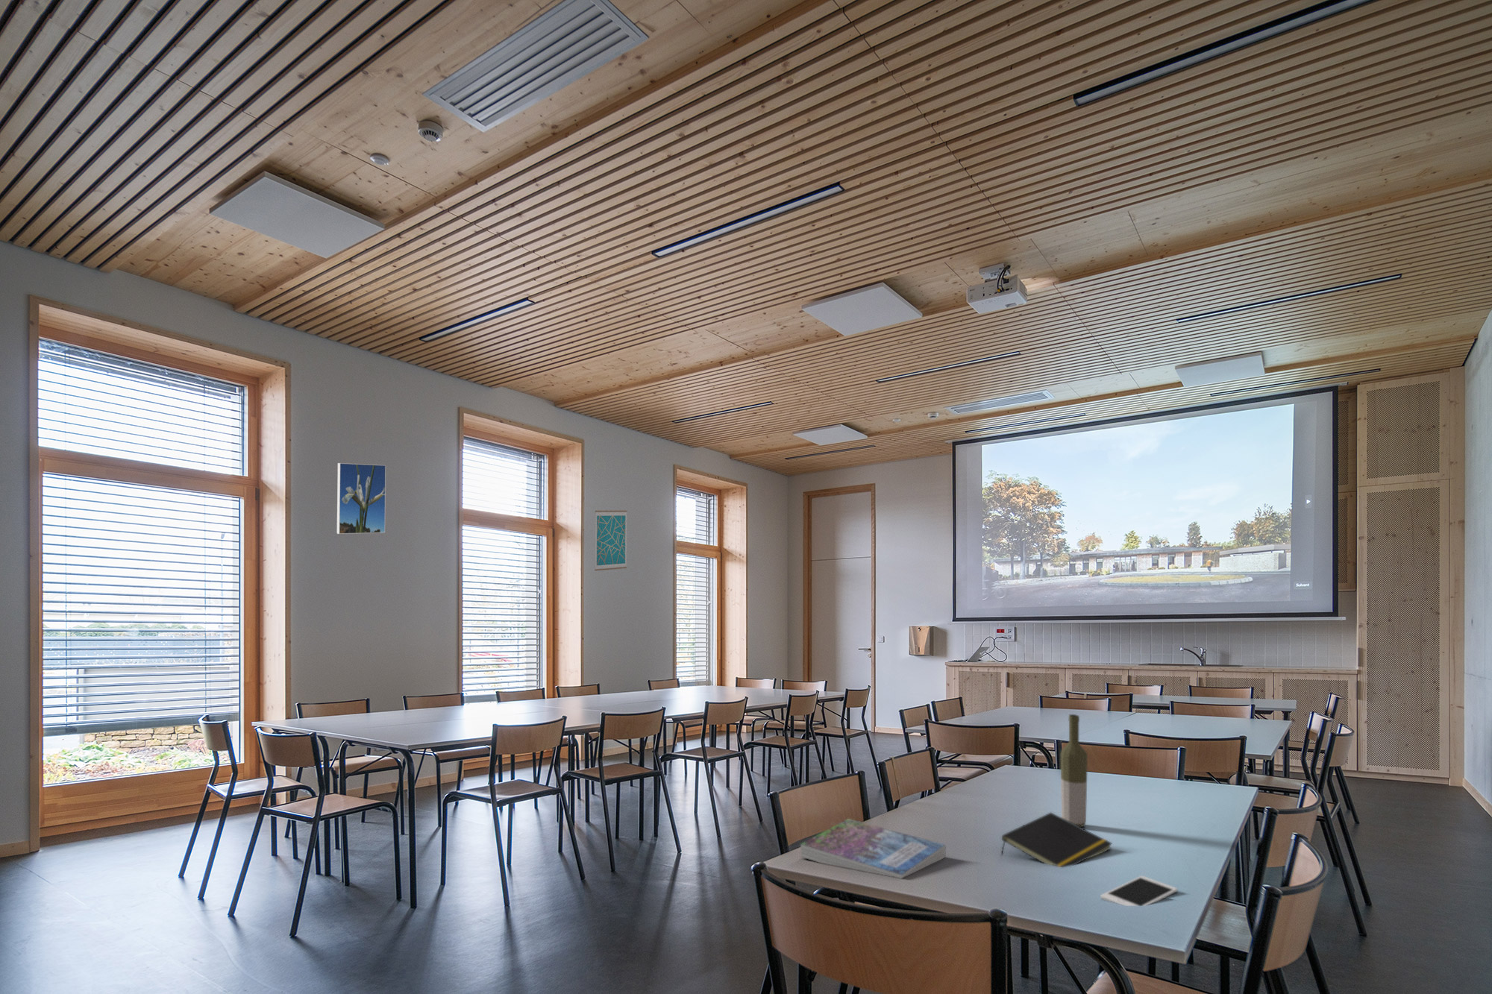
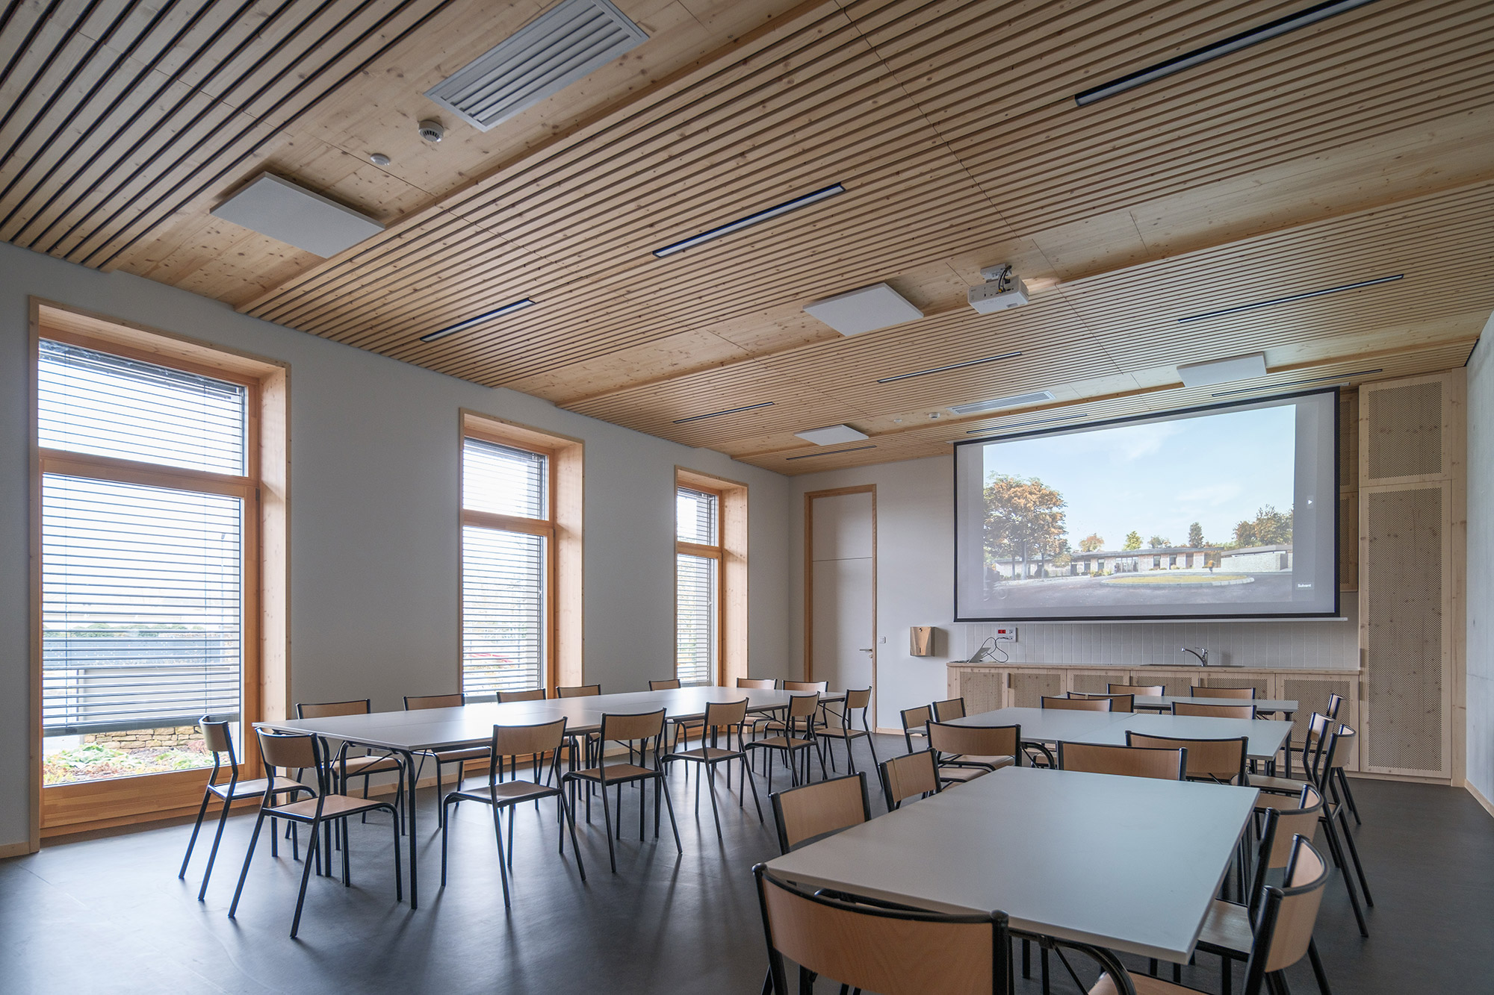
- notepad [1001,812,1113,868]
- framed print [336,463,386,535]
- cell phone [1099,875,1179,906]
- bottle [1060,713,1088,828]
- wall art [593,510,628,571]
- book [800,818,946,879]
